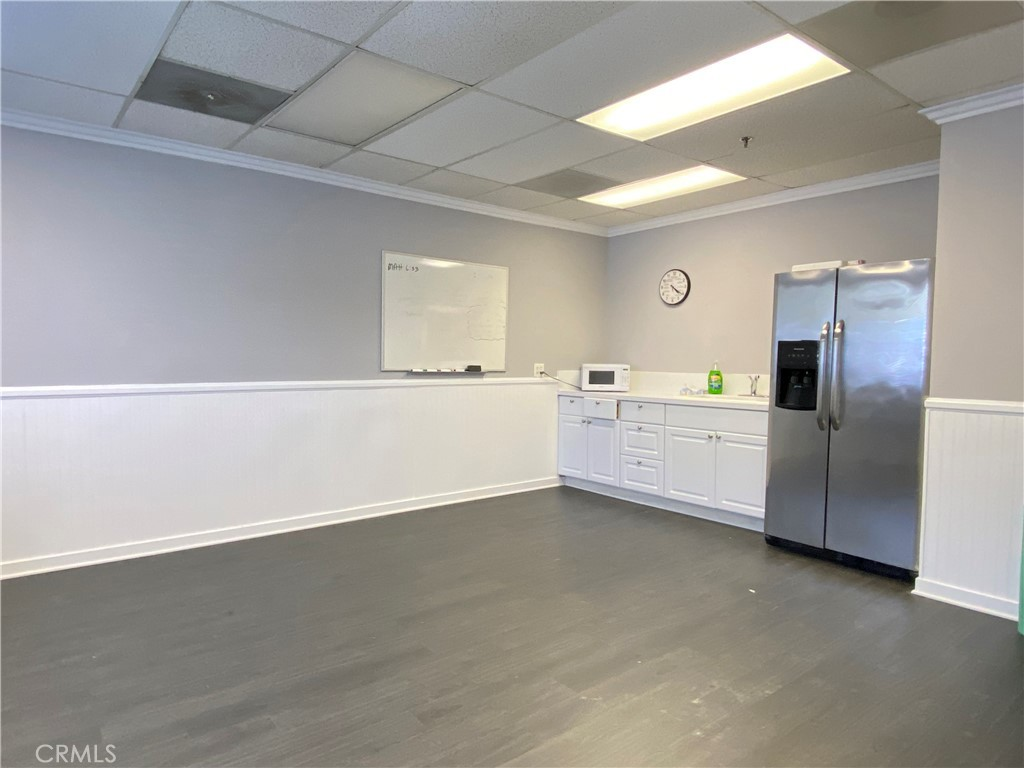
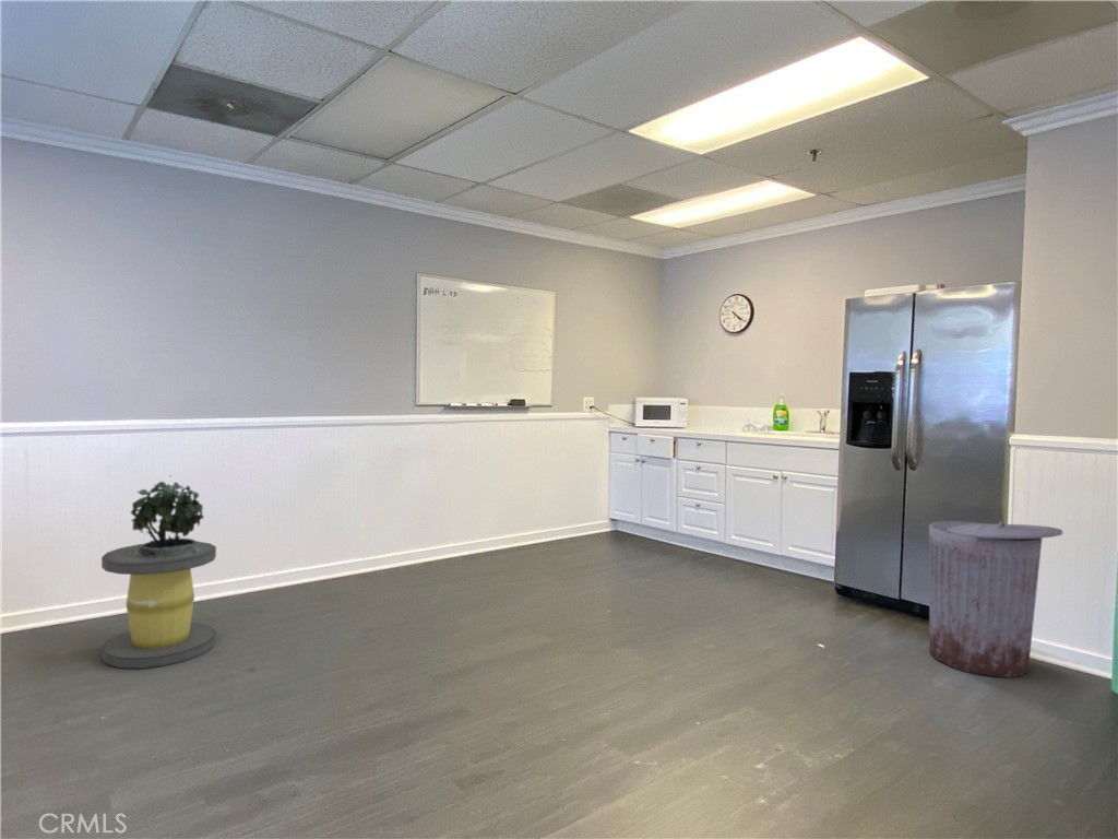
+ potted plant [130,474,205,558]
+ stool [100,541,217,670]
+ trash can [928,520,1063,678]
